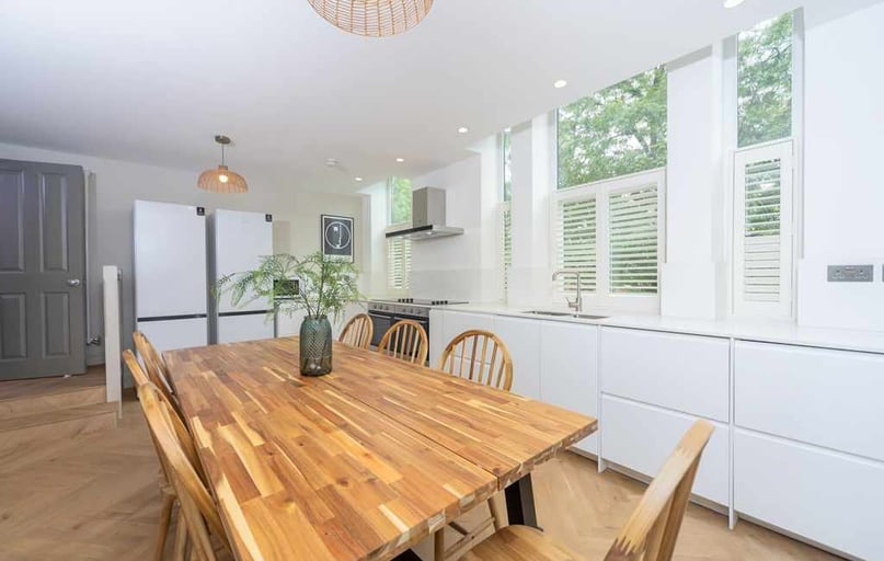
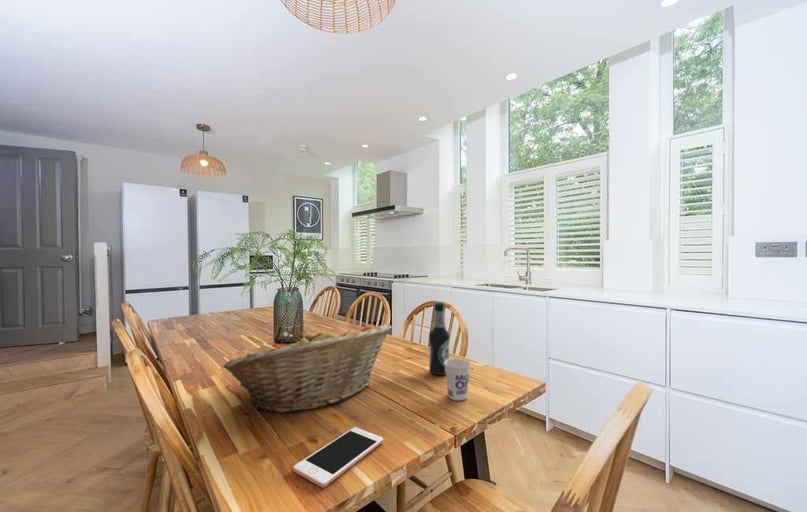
+ cell phone [292,426,384,488]
+ fruit basket [222,323,393,414]
+ cup [444,358,472,401]
+ bottle [428,301,451,376]
